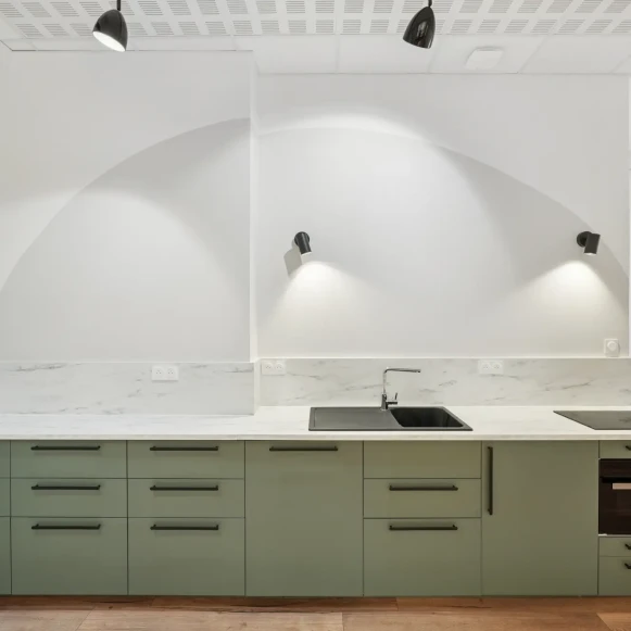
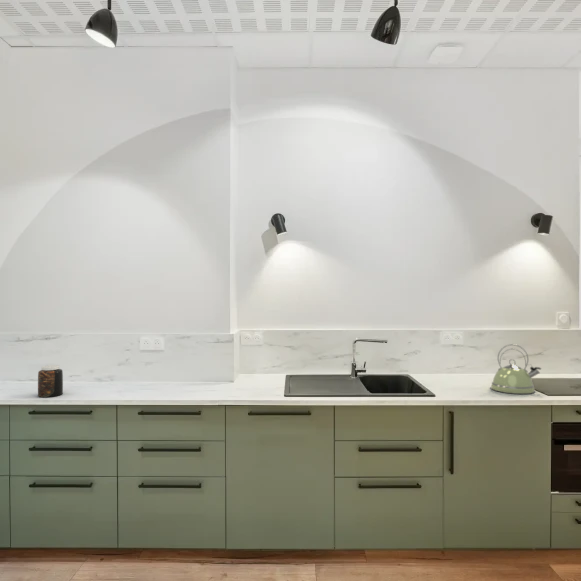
+ jar [37,364,64,398]
+ kettle [490,343,542,395]
